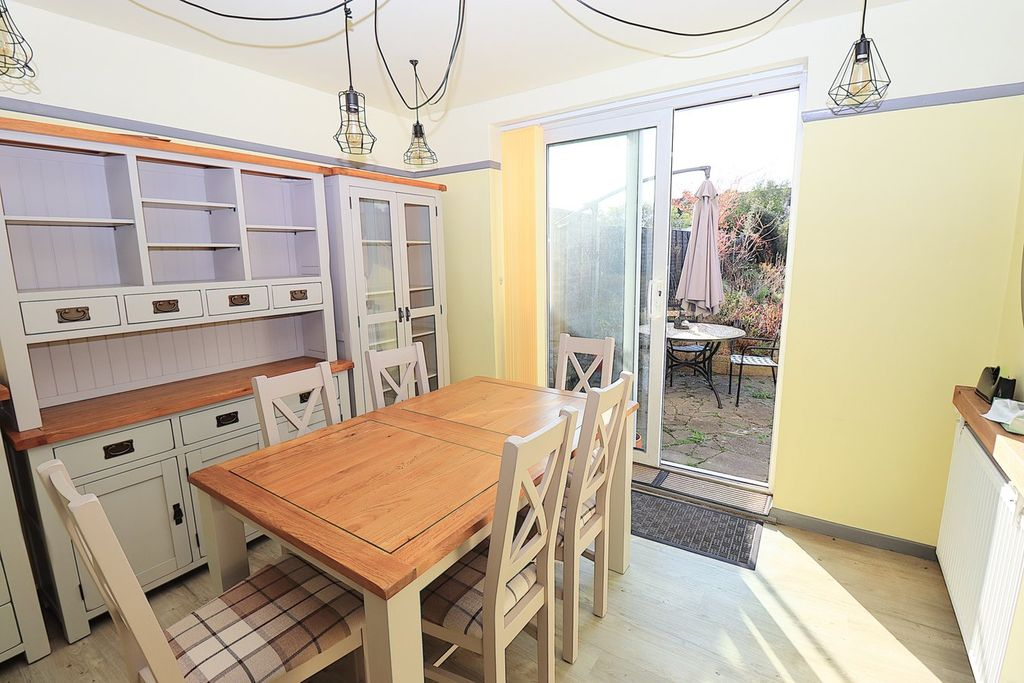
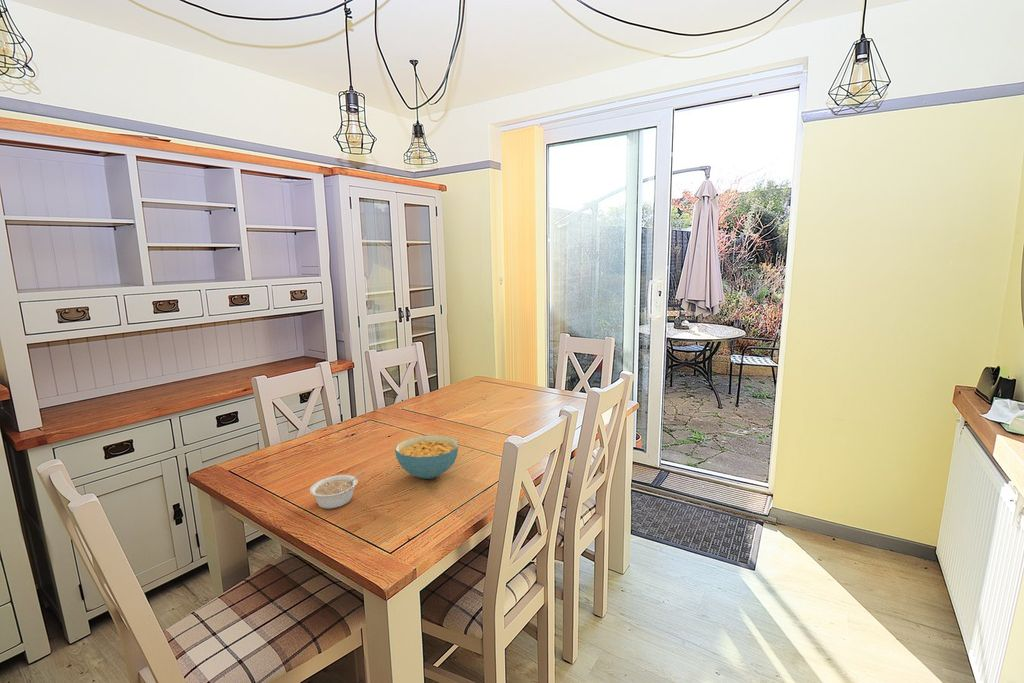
+ cereal bowl [394,434,459,480]
+ legume [309,471,366,510]
